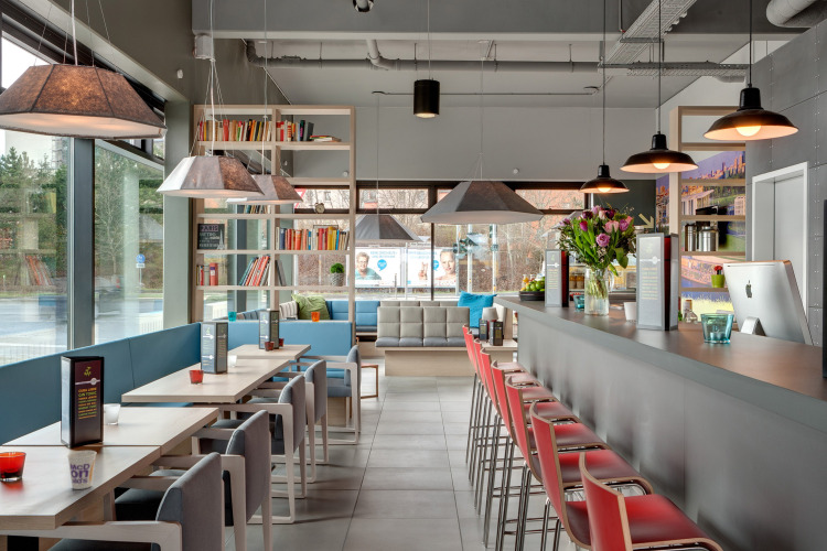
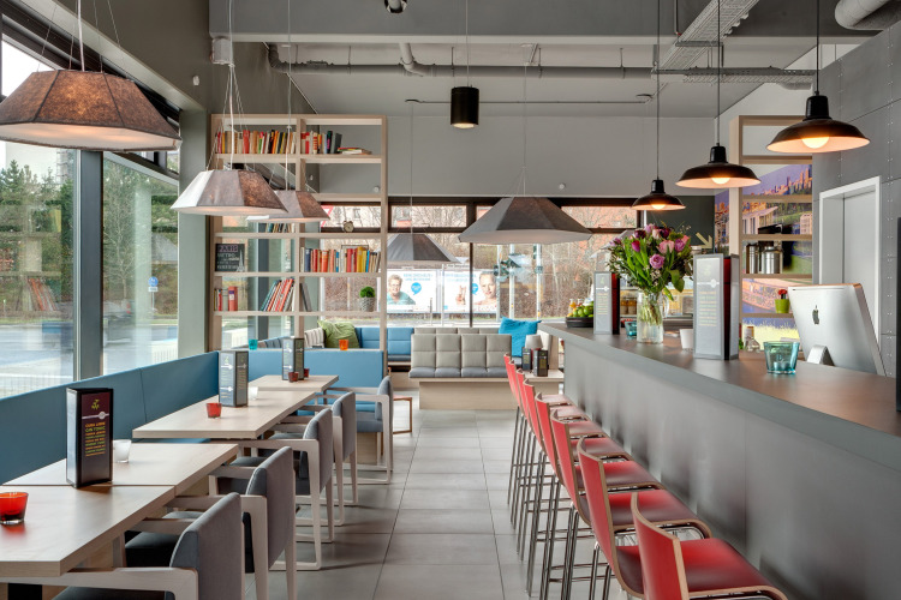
- cup [66,450,97,490]
